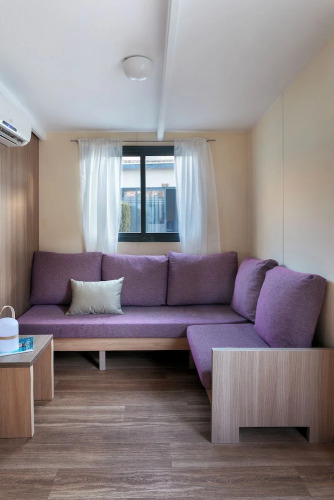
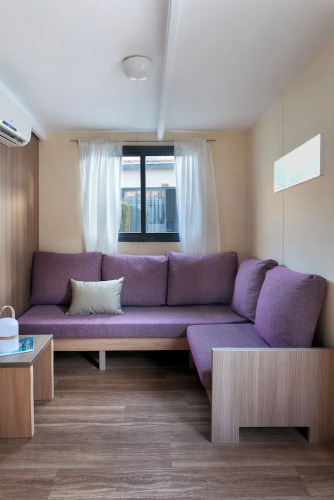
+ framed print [273,133,326,193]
